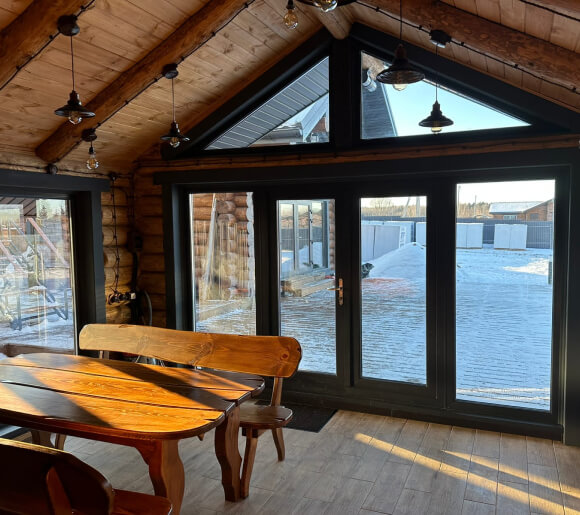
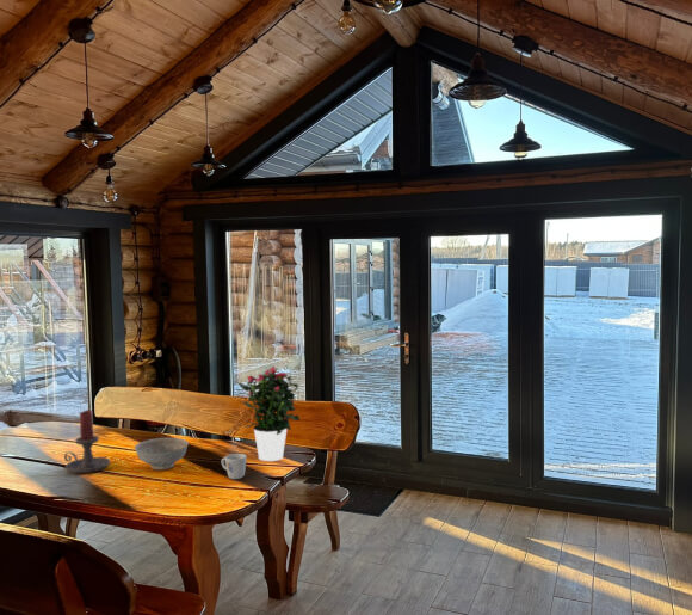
+ potted flower [235,365,302,462]
+ candle holder [63,408,111,474]
+ decorative bowl [134,437,190,472]
+ mug [221,453,247,480]
